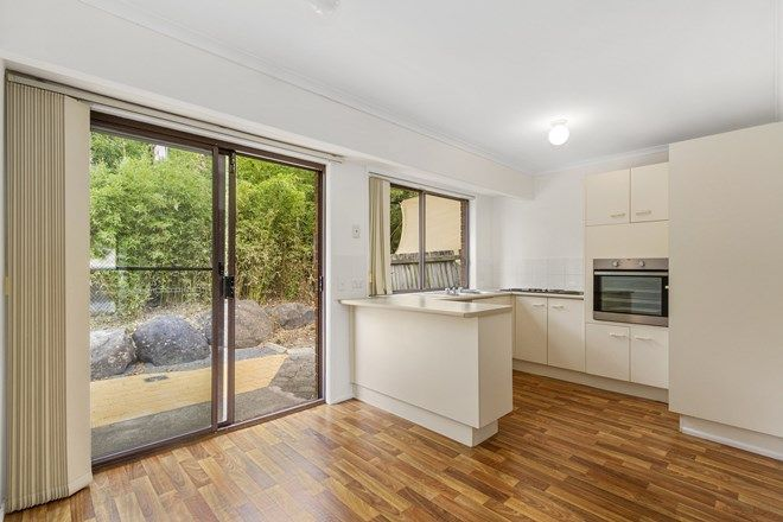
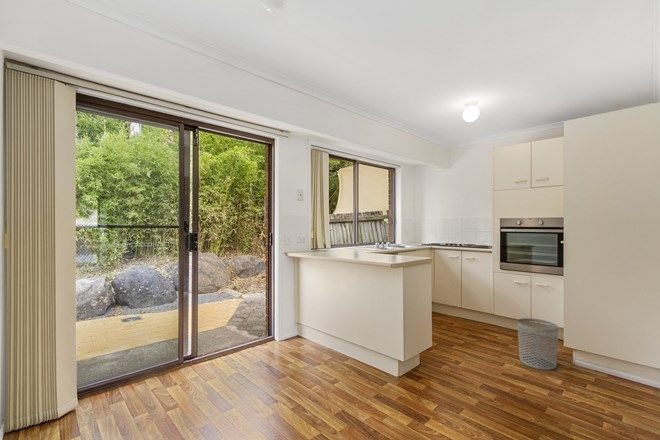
+ waste bin [517,317,559,371]
